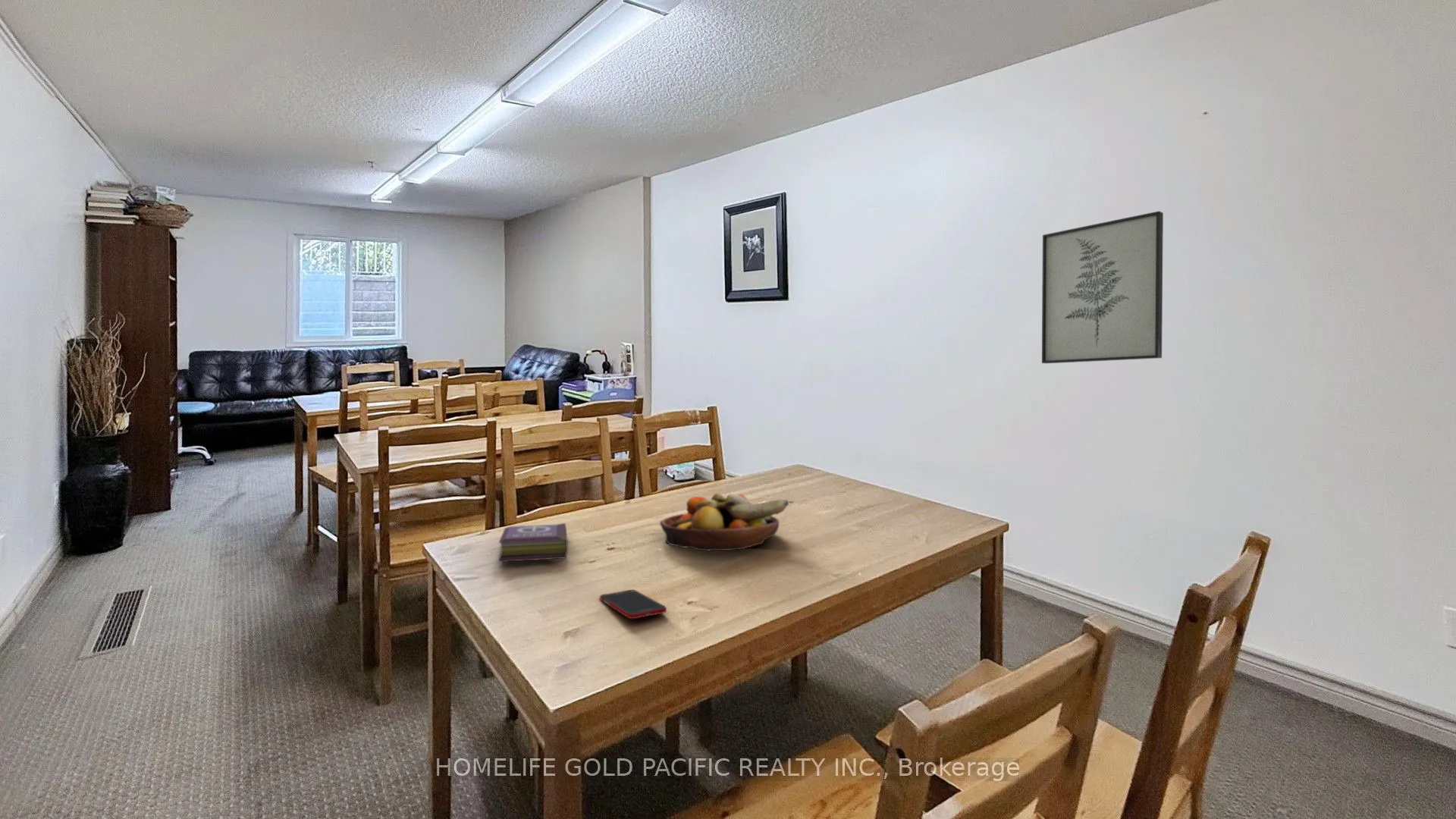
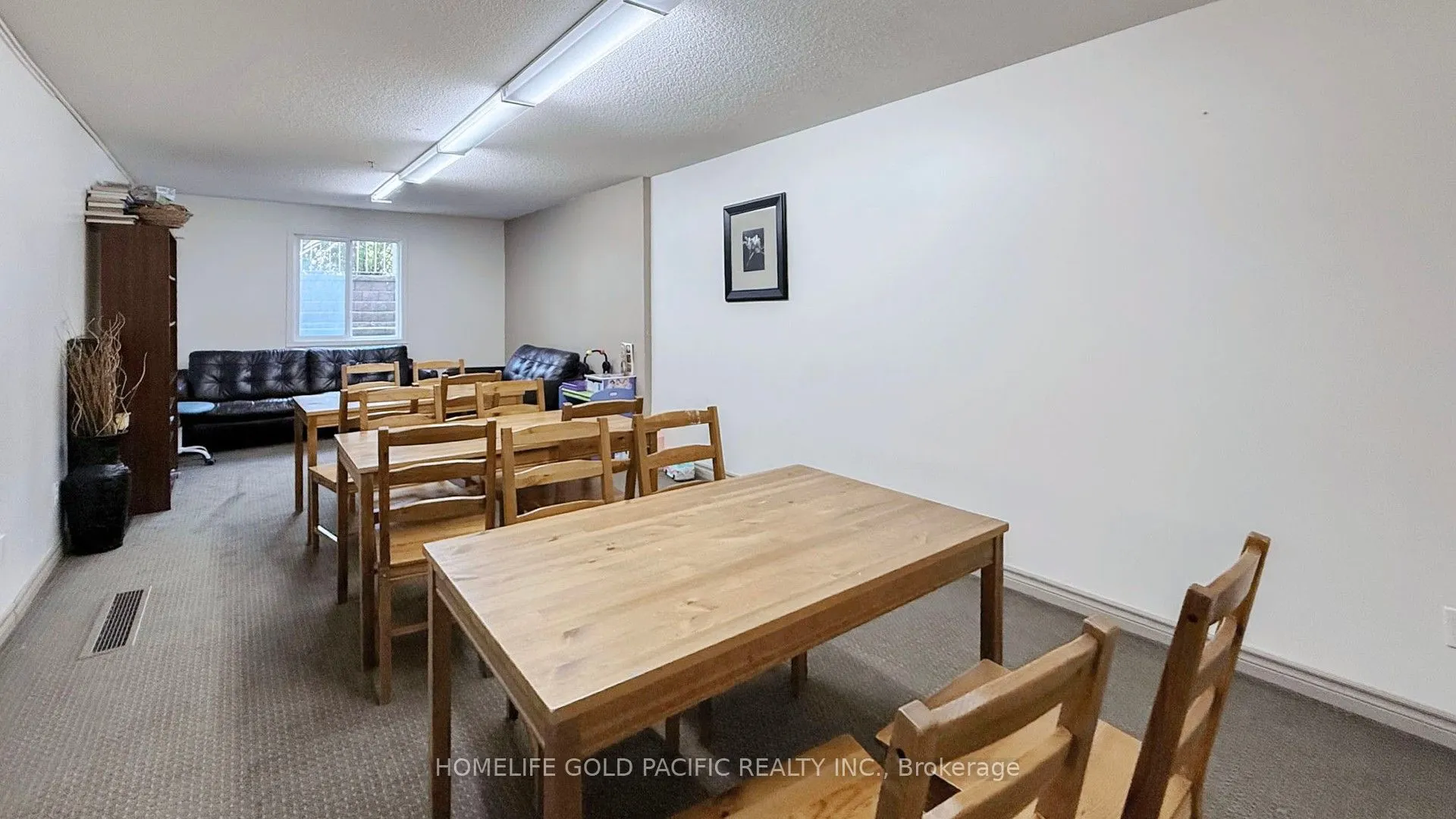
- book [497,522,569,563]
- wall art [1041,210,1164,364]
- cell phone [599,589,667,620]
- fruit bowl [659,492,789,551]
